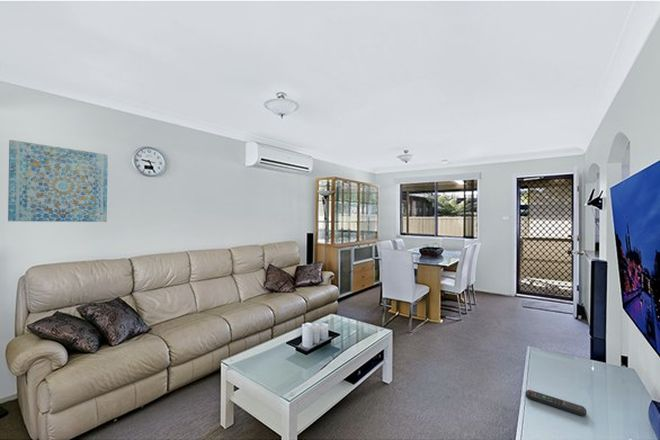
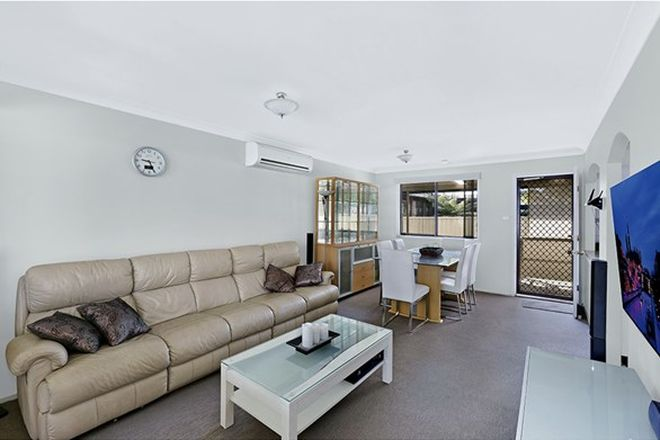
- remote control [525,389,587,417]
- wall art [7,139,109,223]
